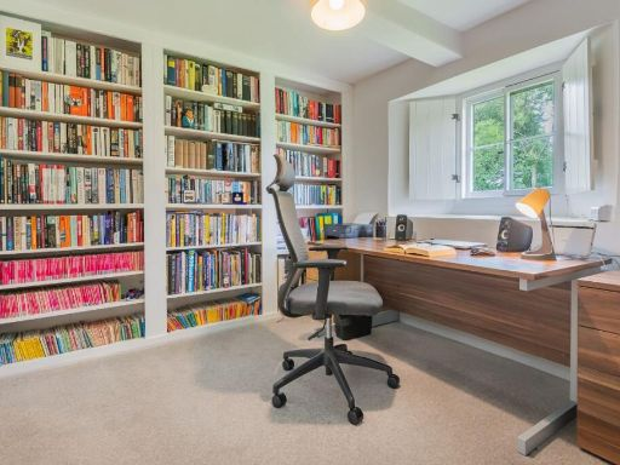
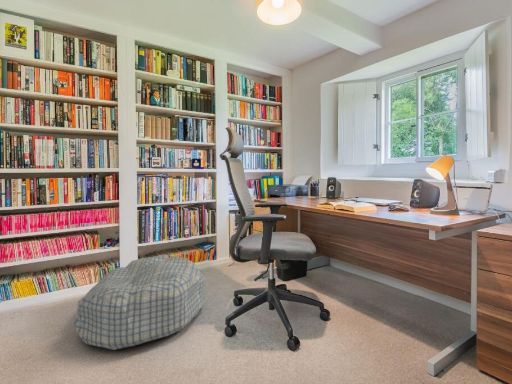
+ dog bed [73,254,206,351]
